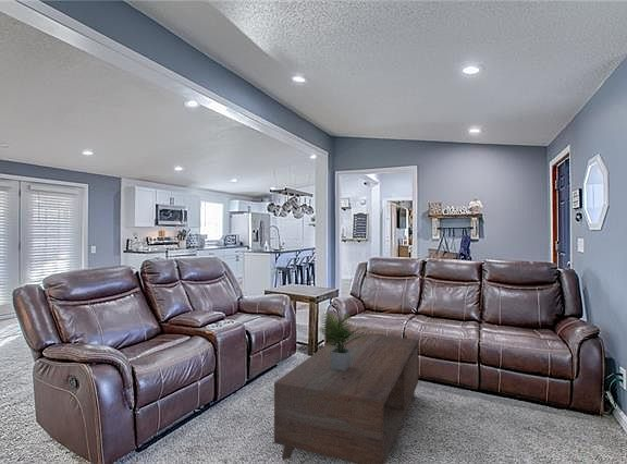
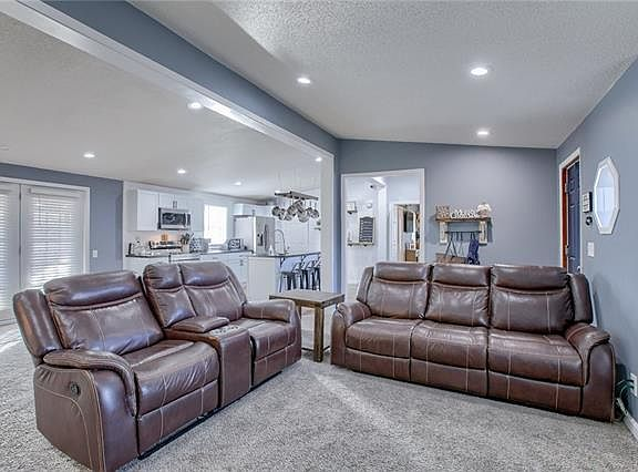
- coffee table [273,312,419,464]
